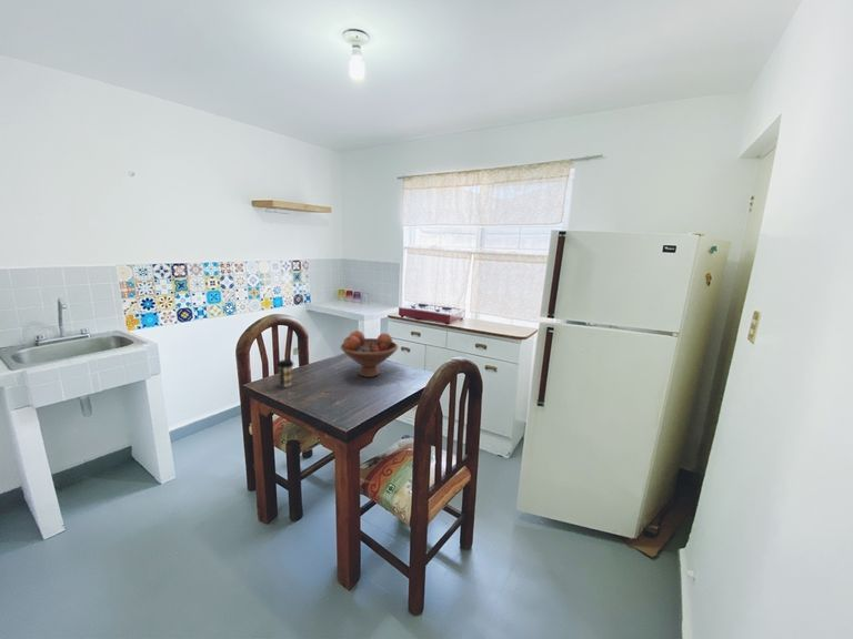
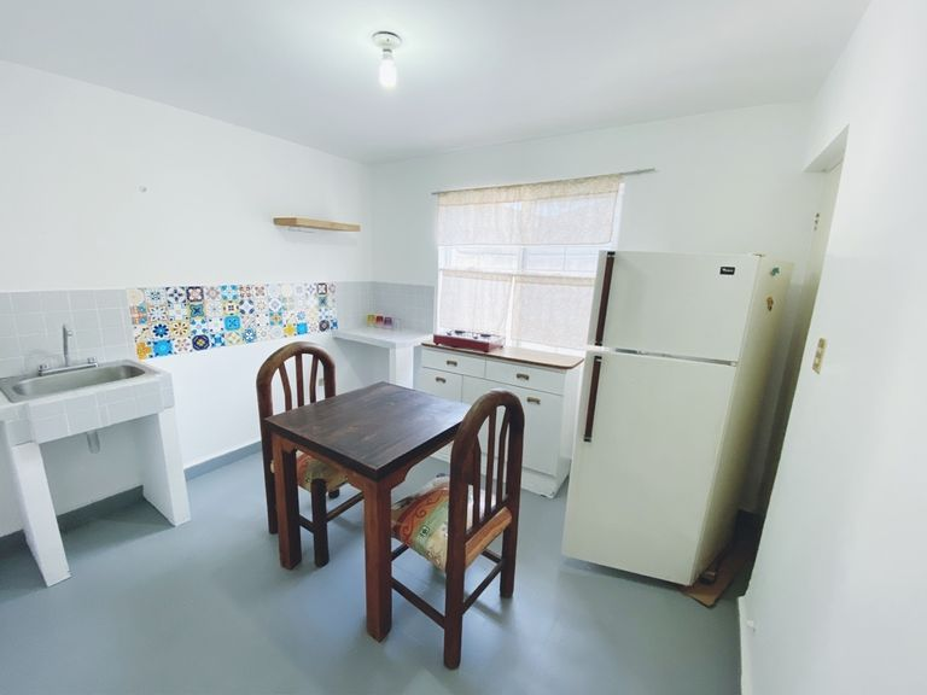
- fruit bowl [340,329,399,378]
- coffee cup [275,358,295,388]
